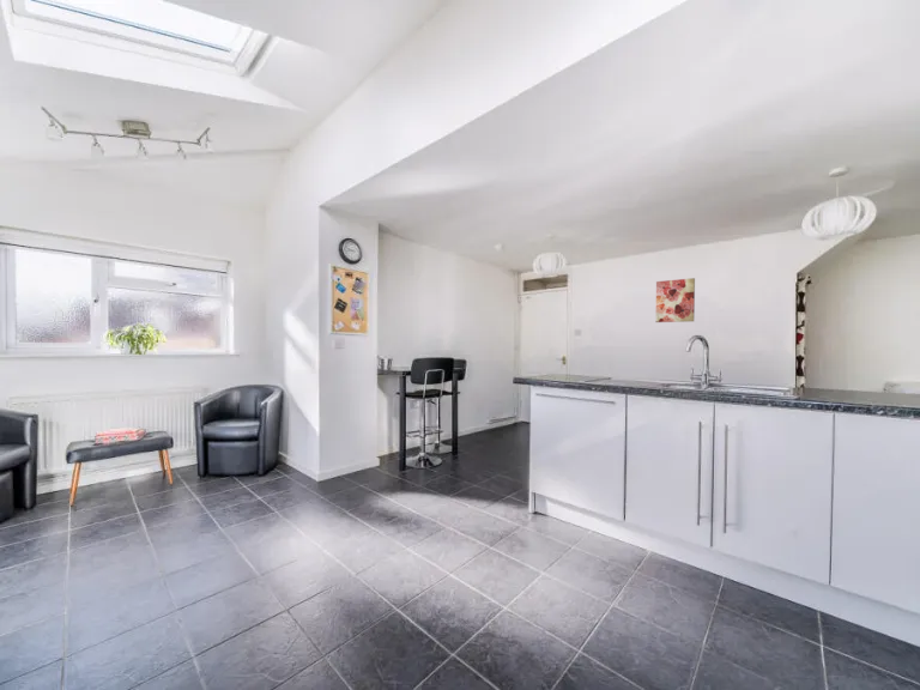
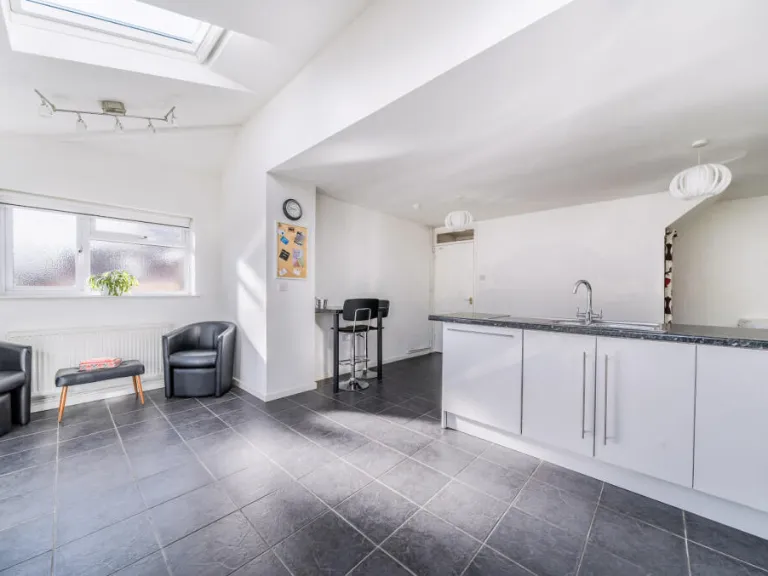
- wall art [654,277,696,323]
